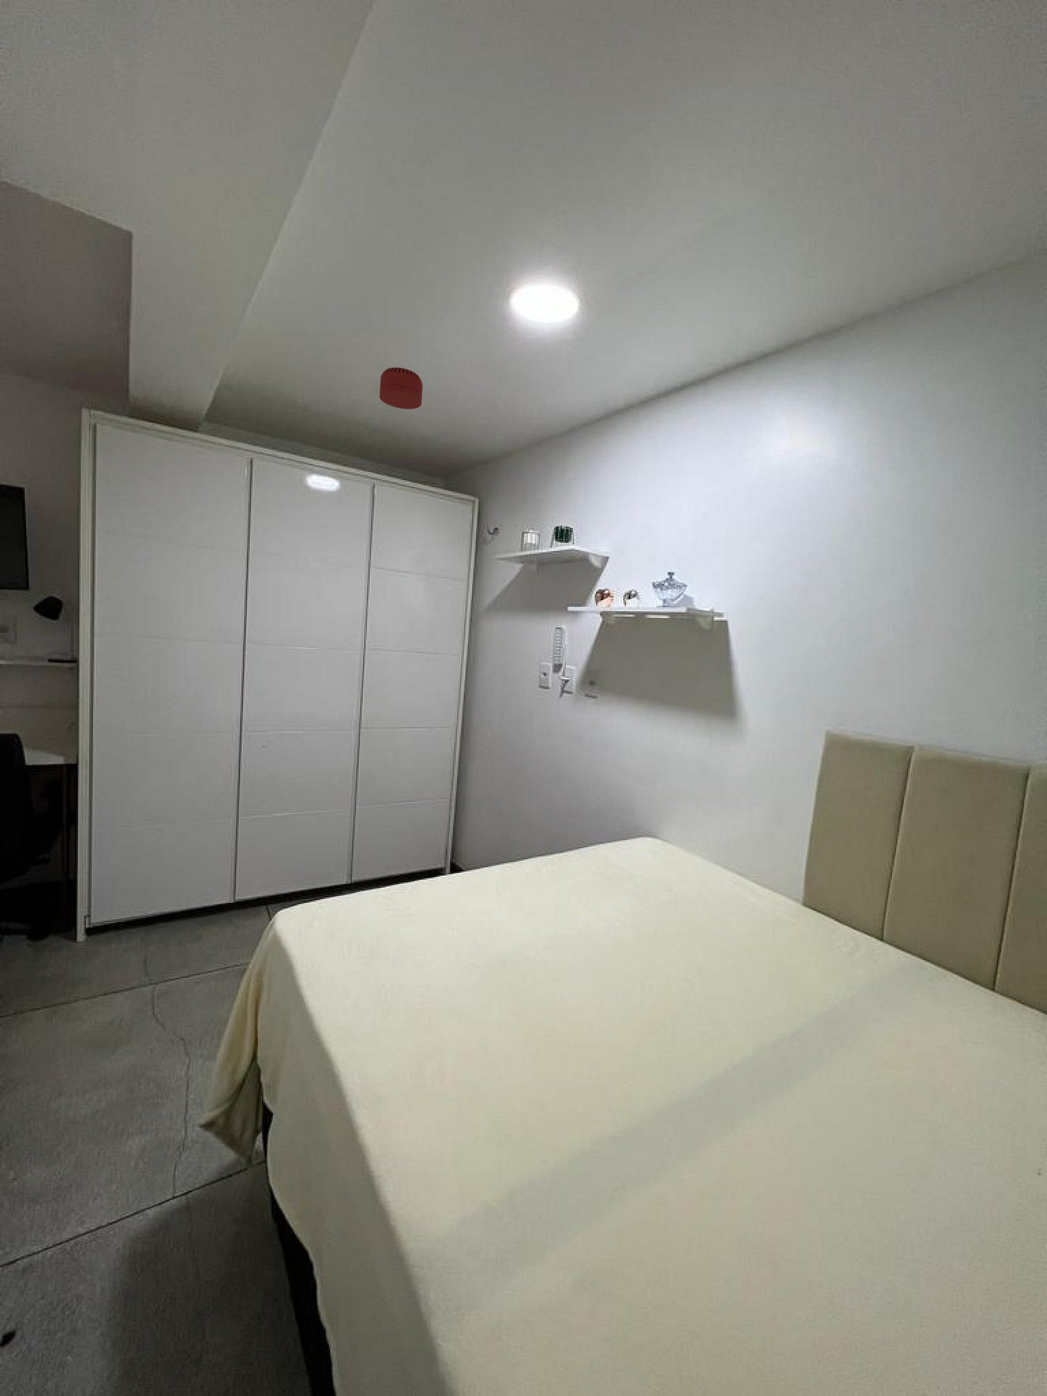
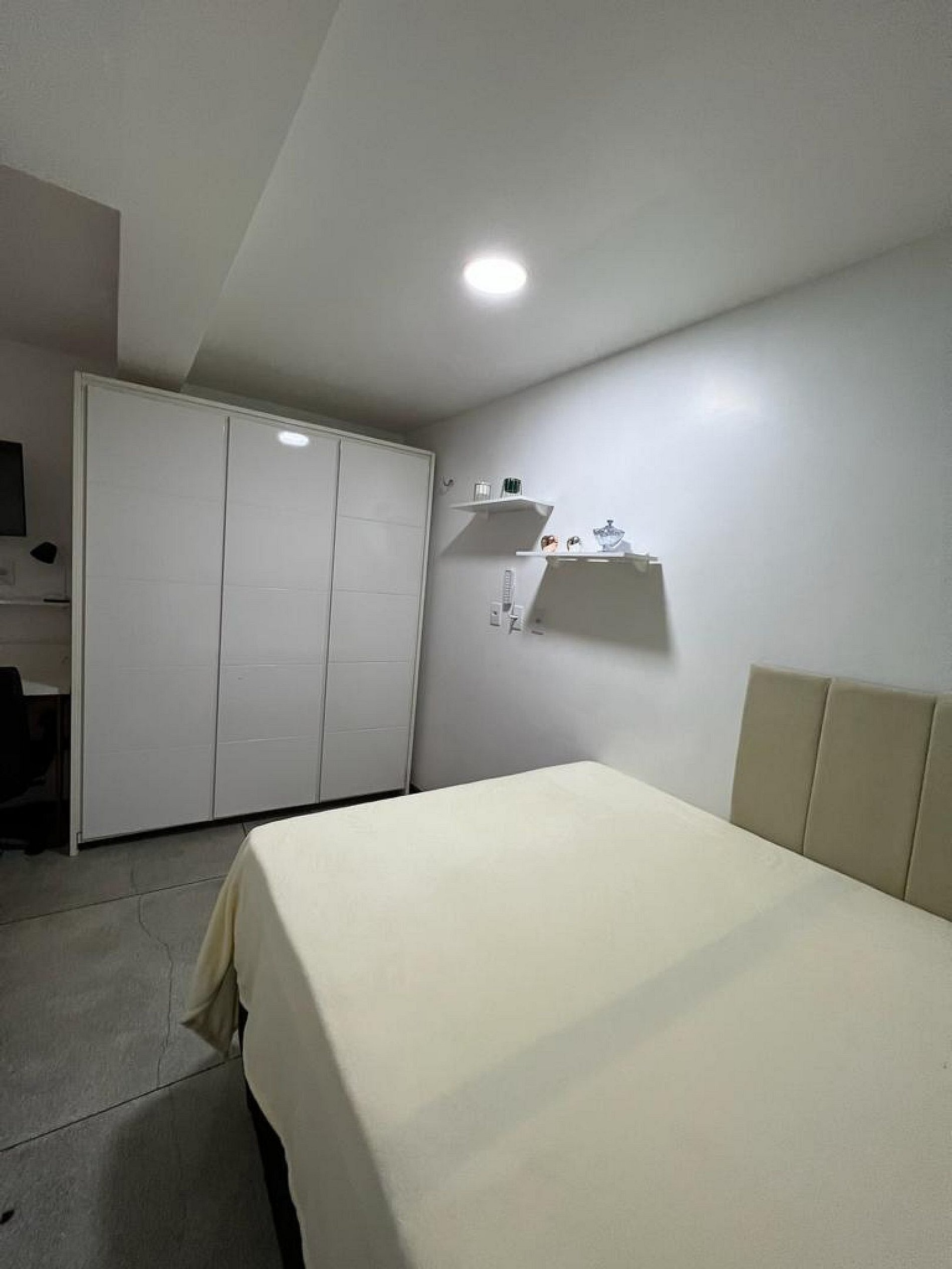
- smoke detector [378,367,423,409]
